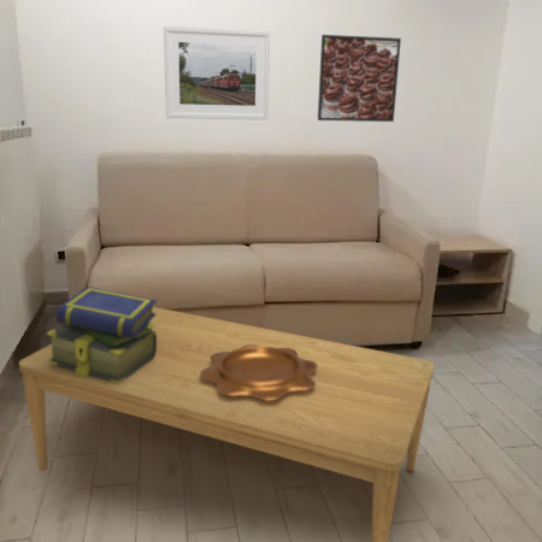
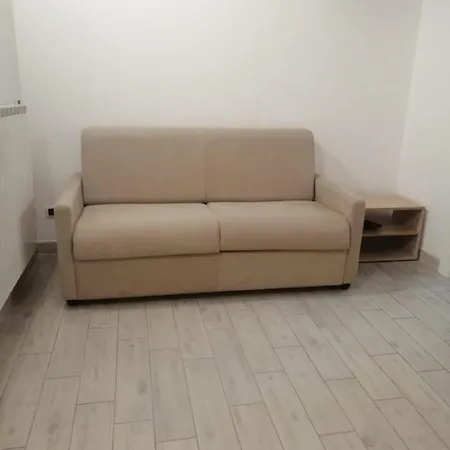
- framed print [317,34,402,123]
- decorative bowl [200,344,318,400]
- stack of books [46,285,158,384]
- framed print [163,25,271,120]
- coffee table [18,306,435,542]
